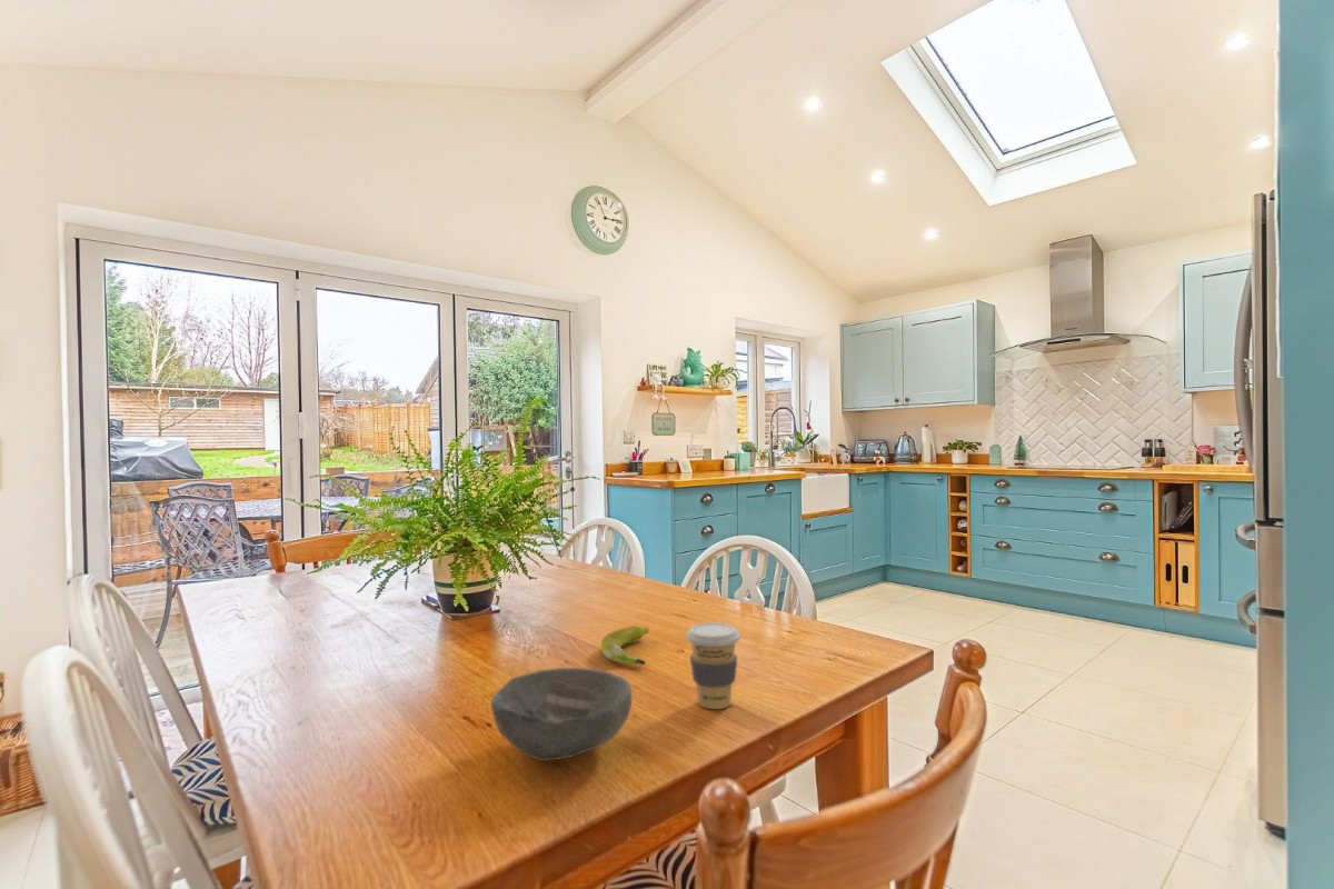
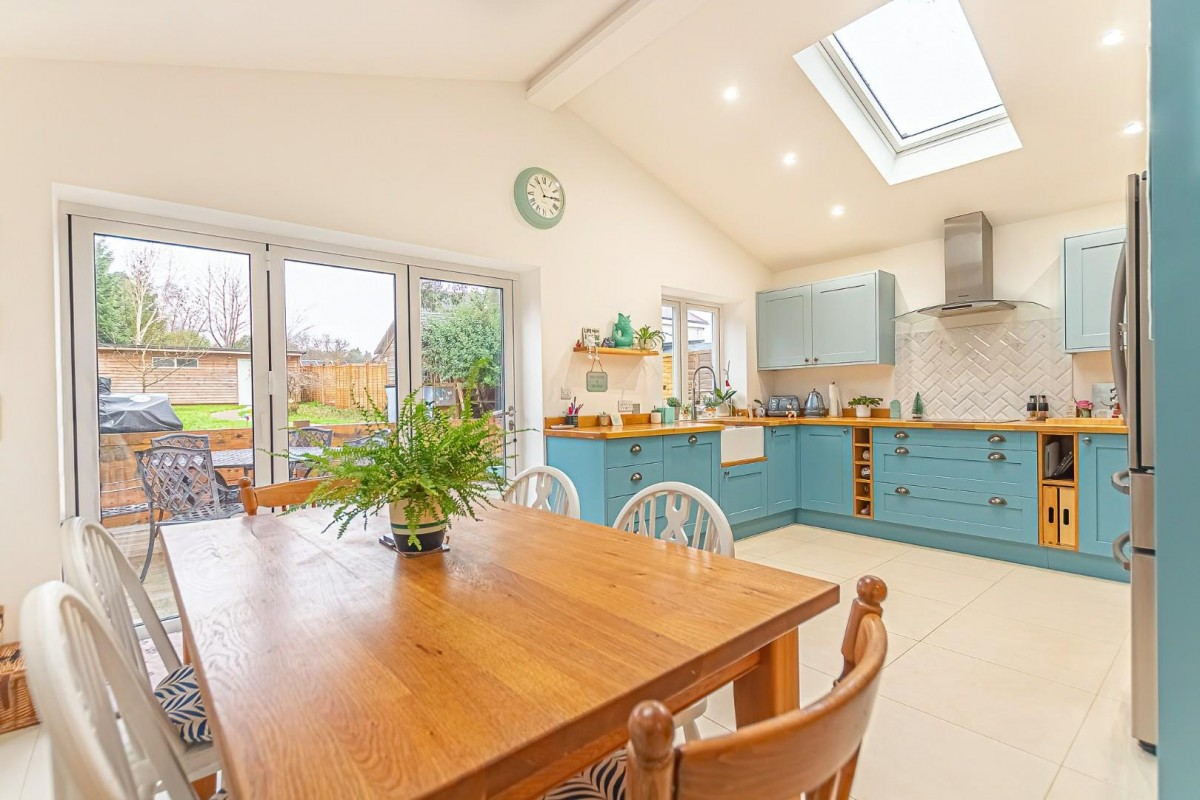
- coffee cup [685,621,741,710]
- bowl [490,667,633,762]
- banana [599,625,650,666]
